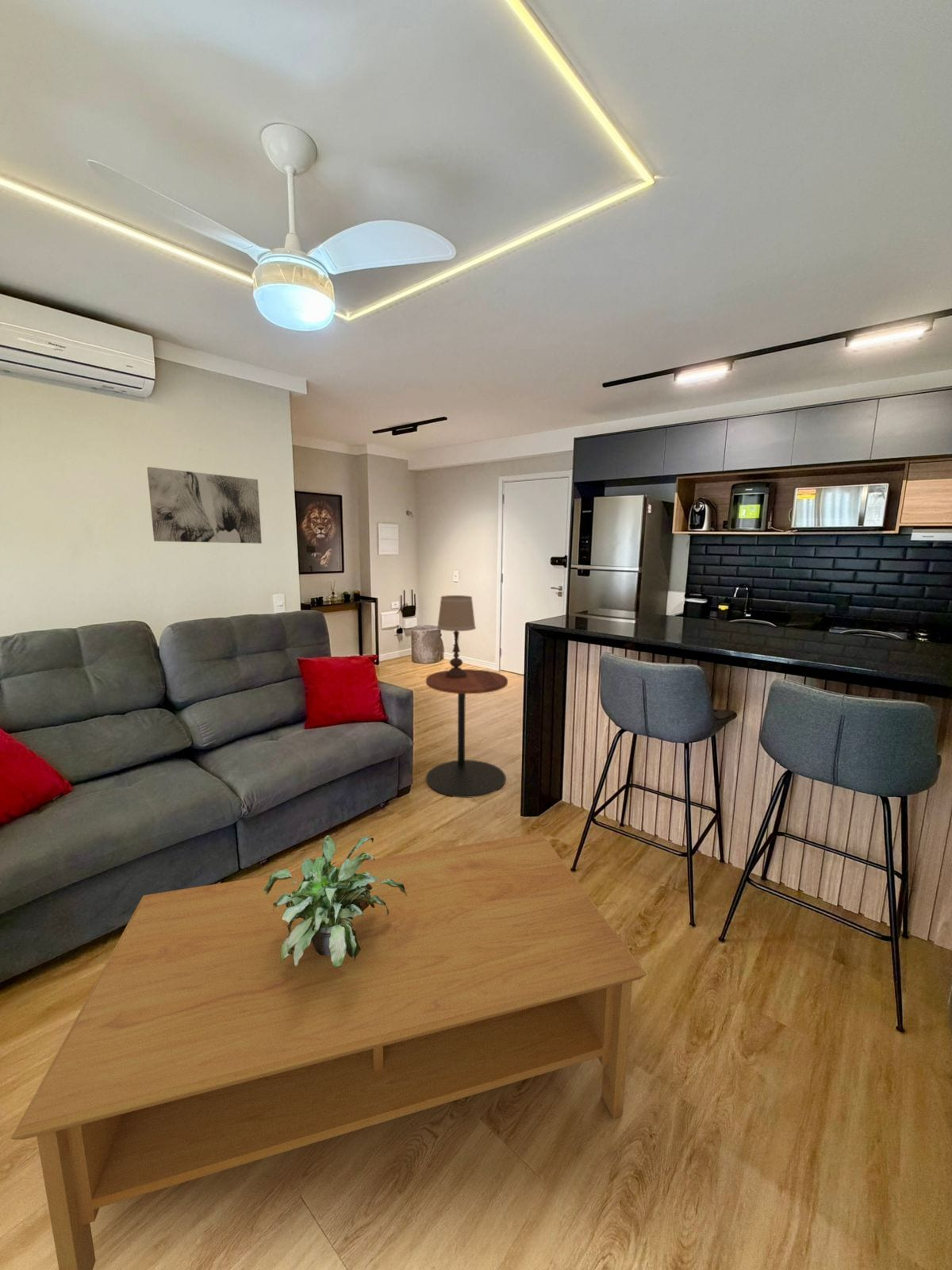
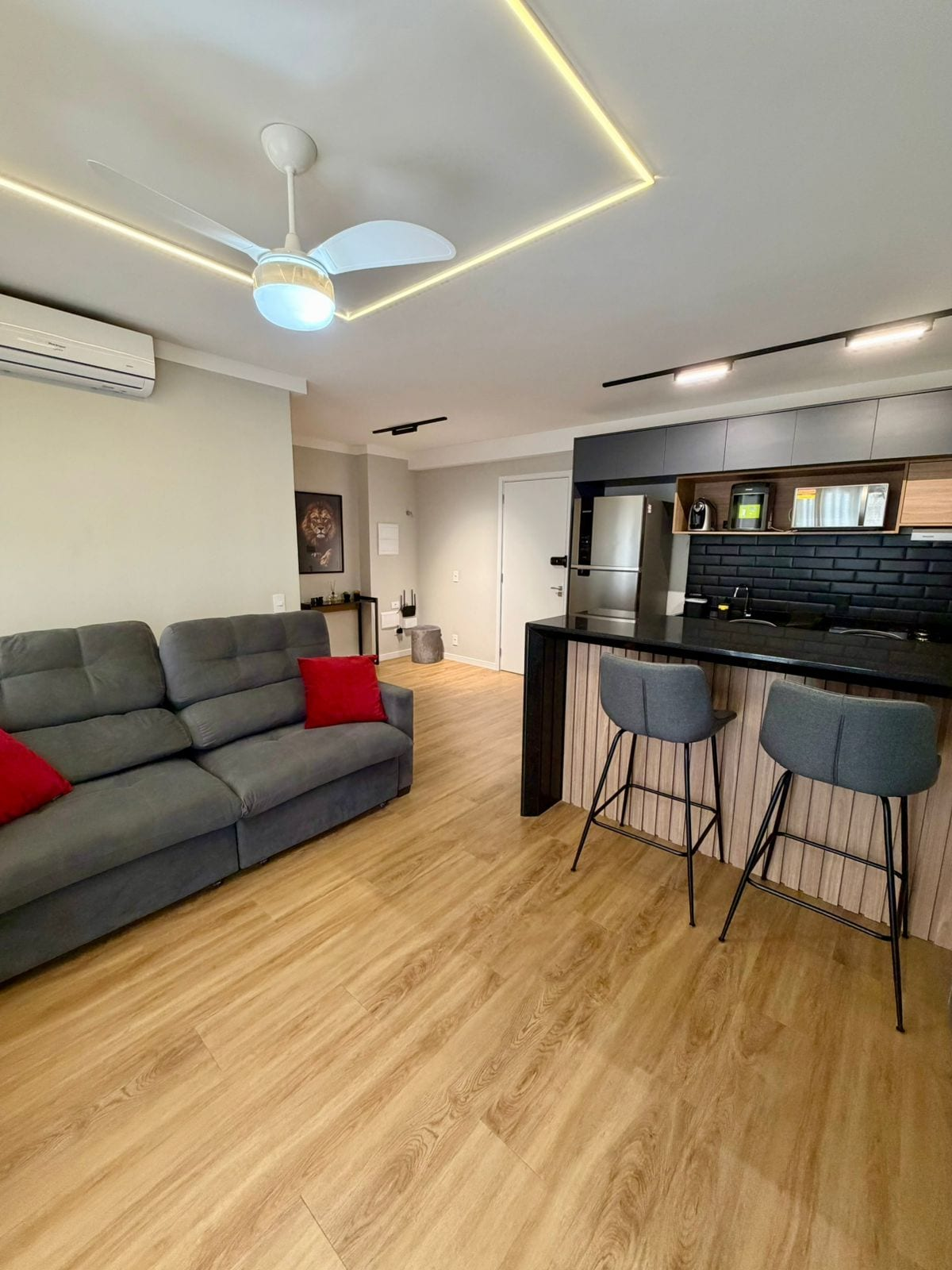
- table lamp [436,595,477,679]
- wall art [146,466,263,545]
- coffee table [10,832,647,1270]
- potted plant [264,835,407,968]
- side table [425,668,509,799]
